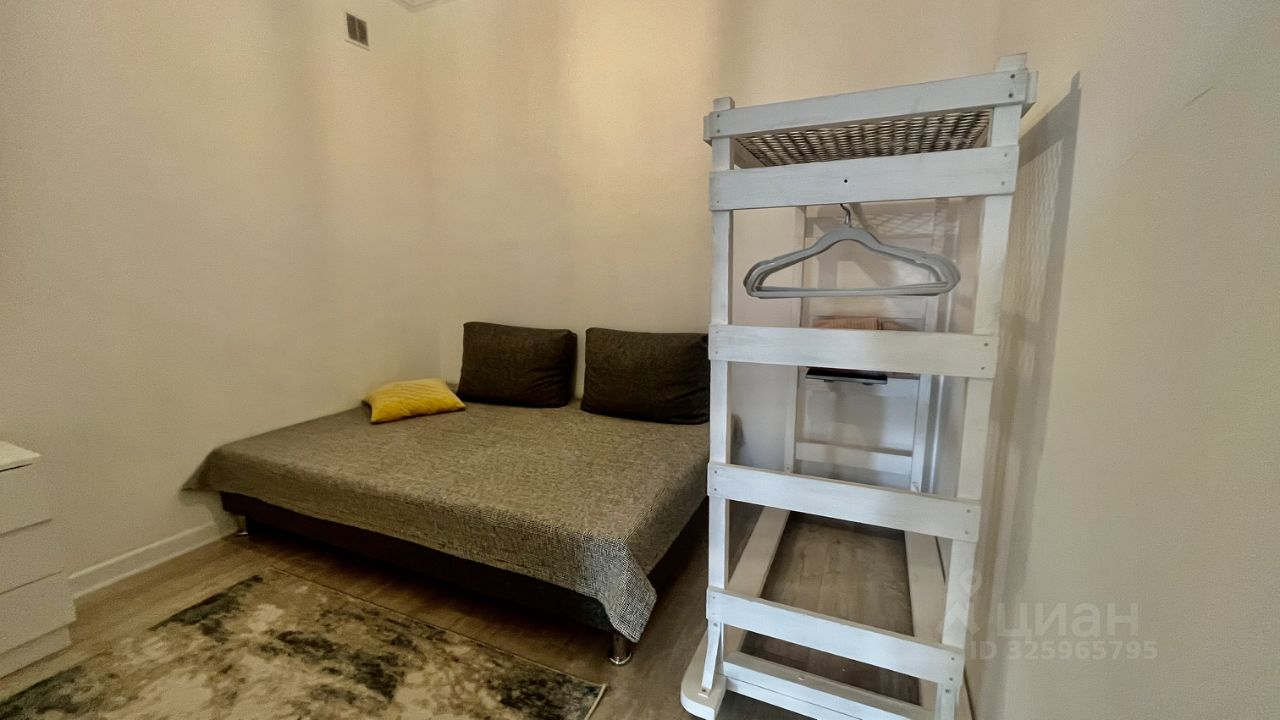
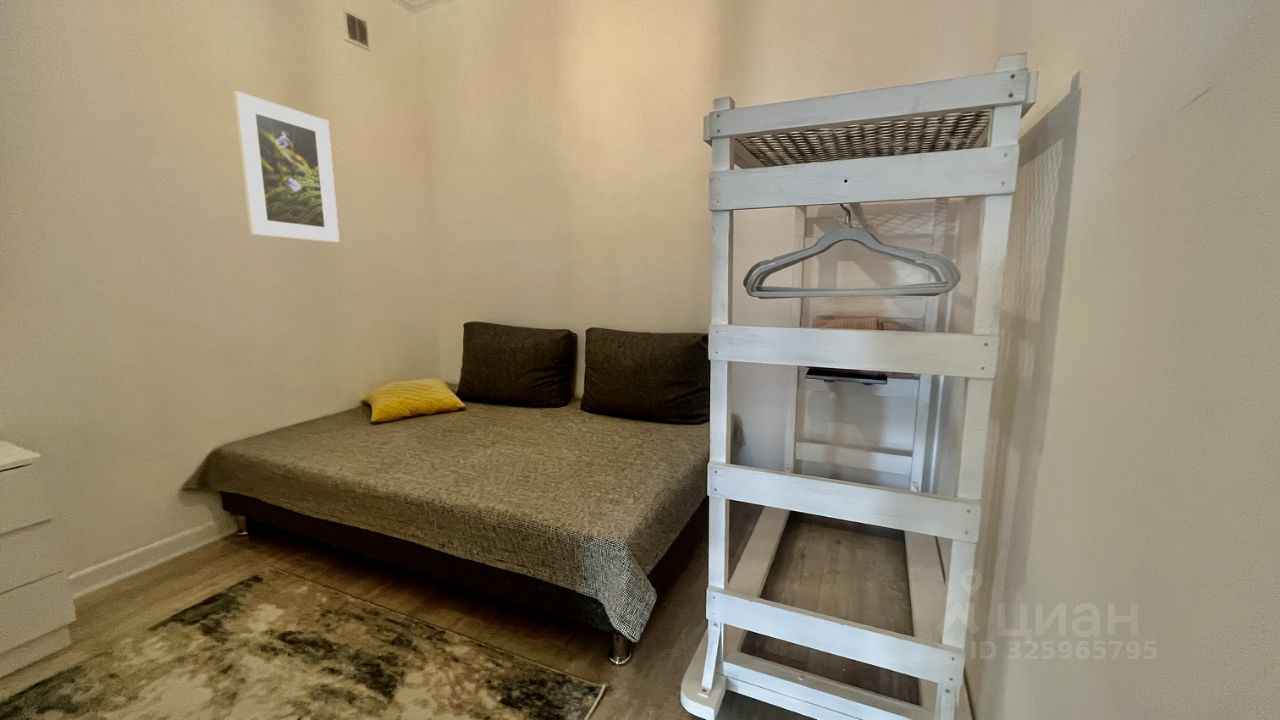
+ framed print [233,90,340,243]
